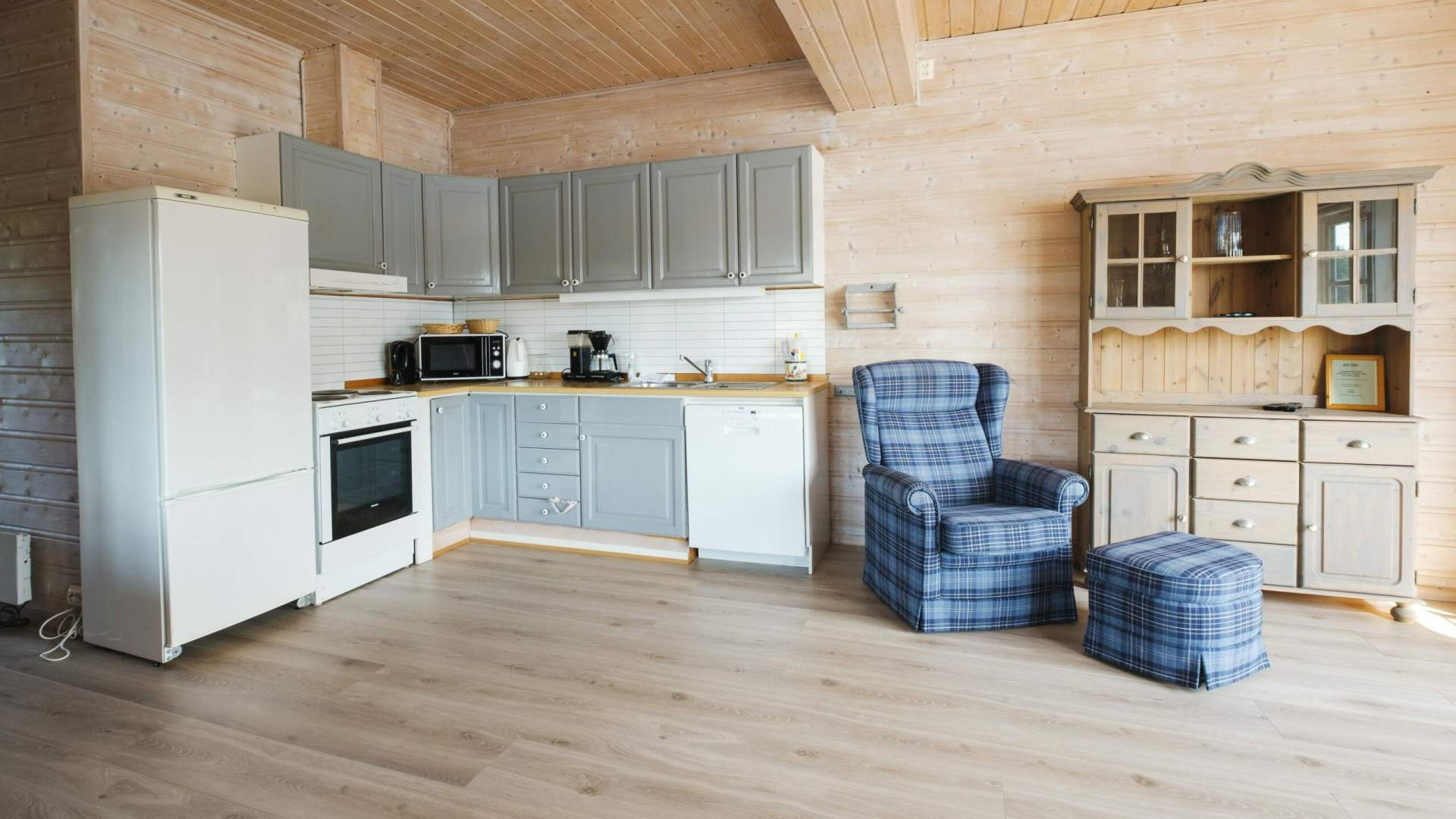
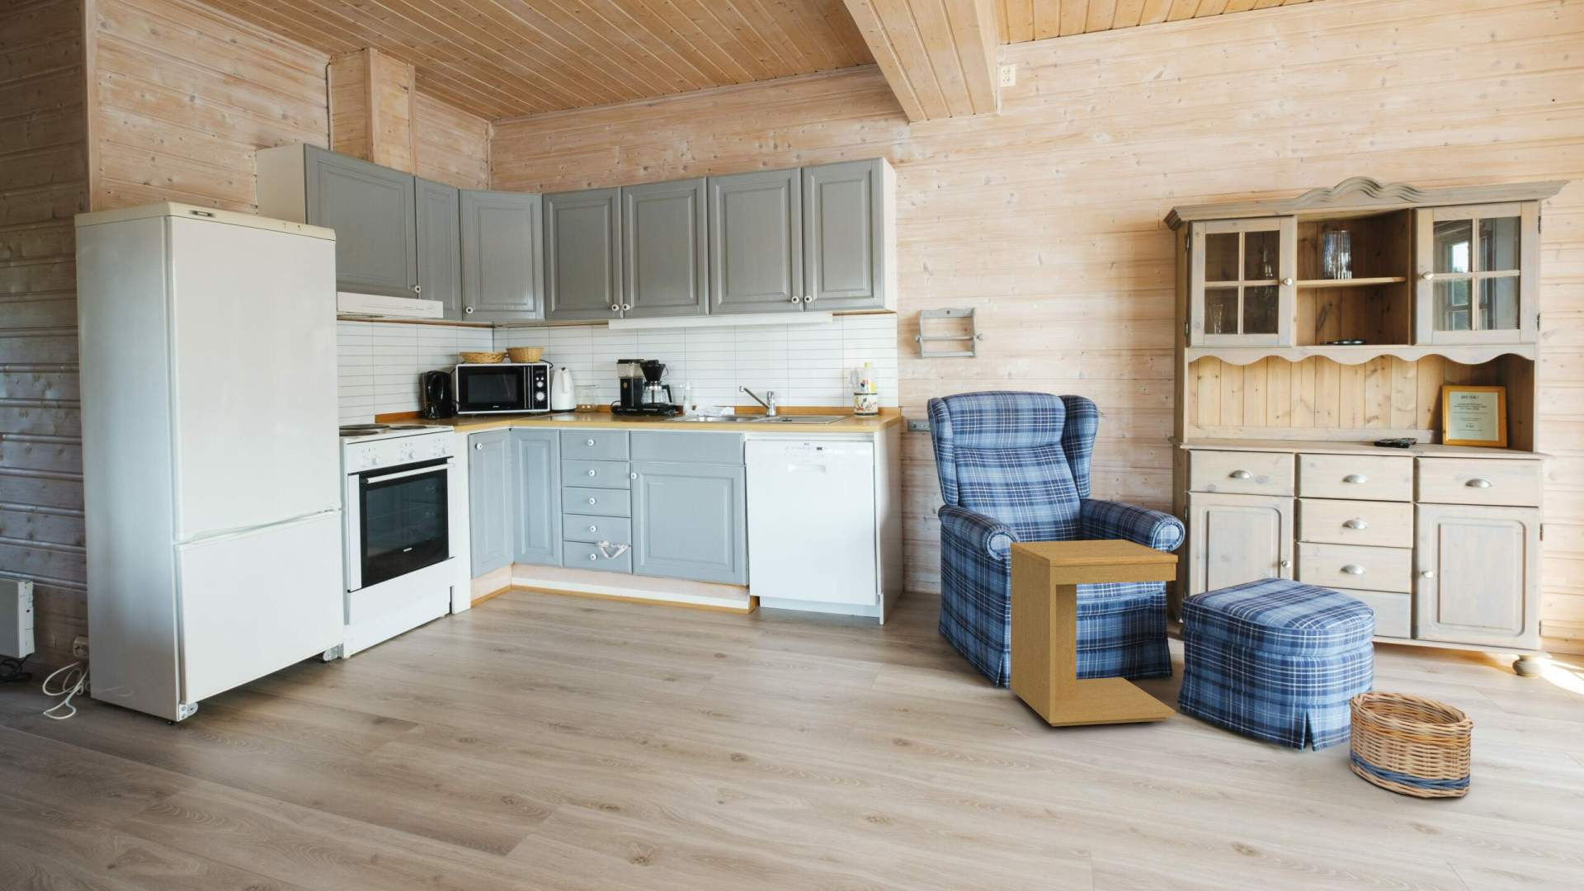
+ basket [1348,691,1474,799]
+ side table [1008,539,1179,727]
